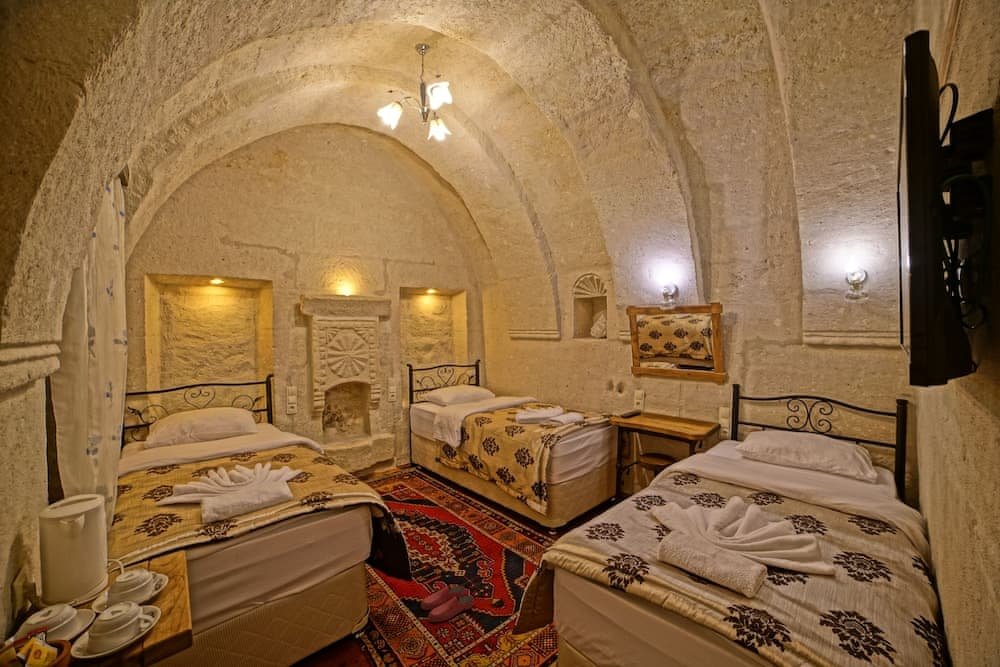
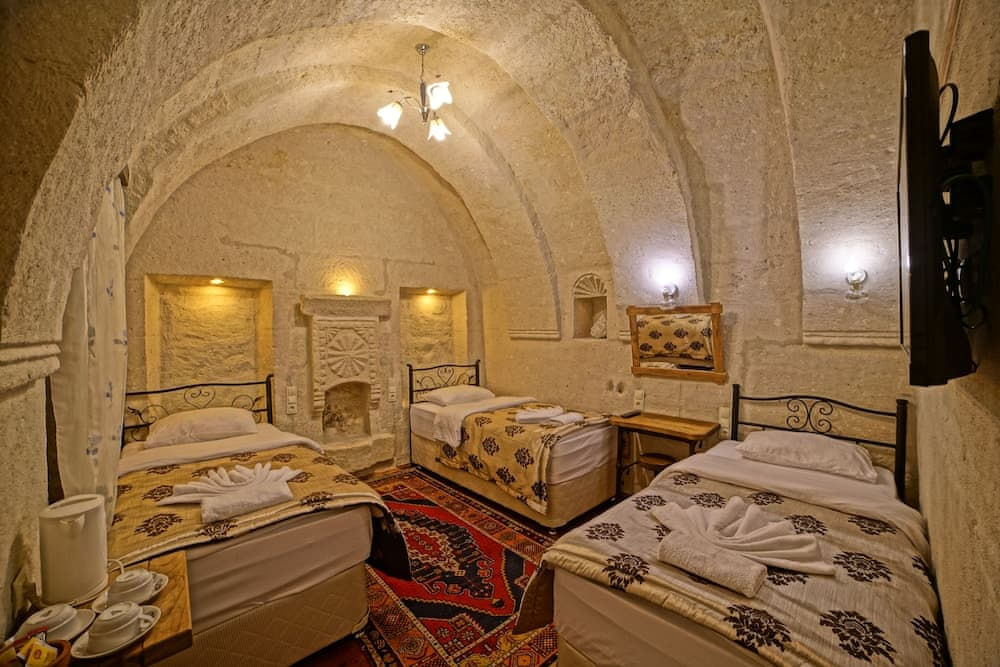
- slippers [420,585,475,623]
